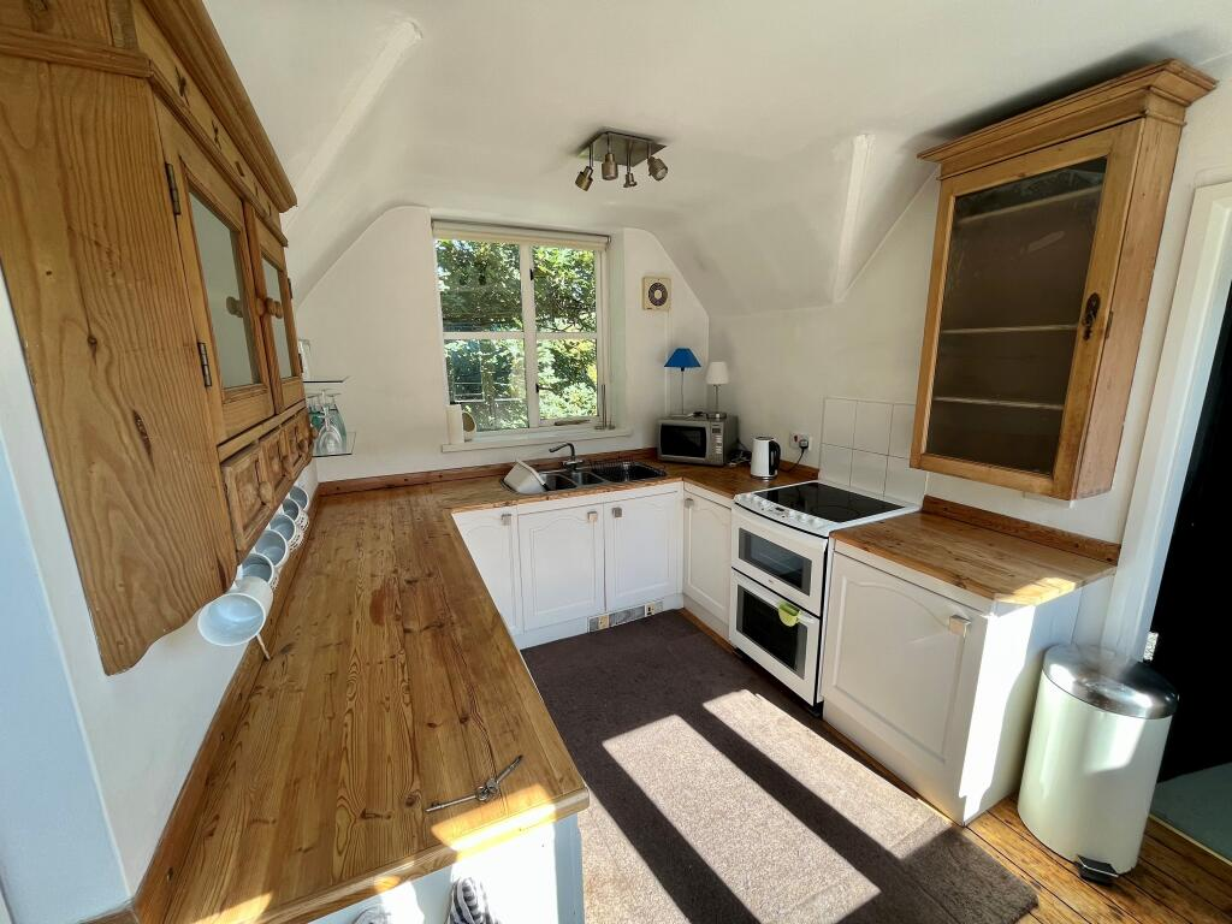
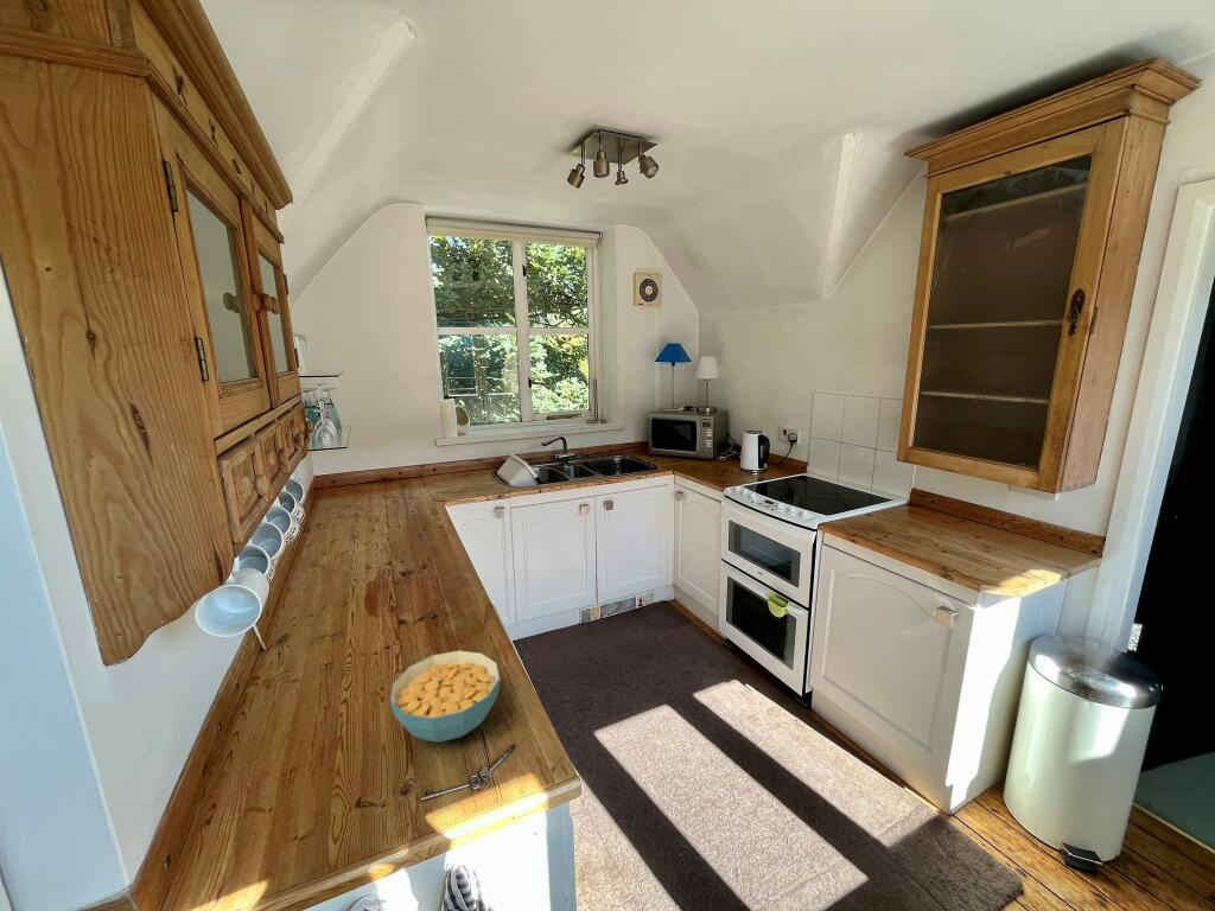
+ cereal bowl [389,649,502,744]
